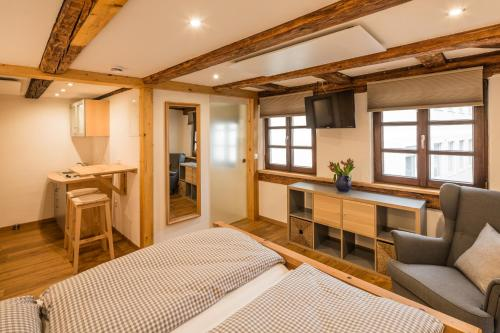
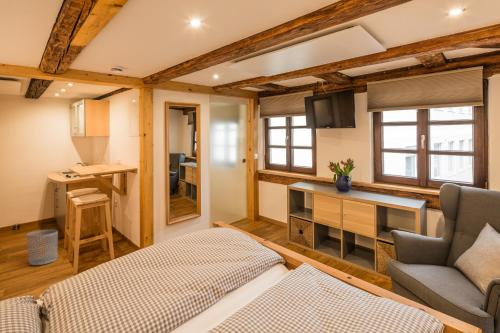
+ waste bin [26,228,59,266]
